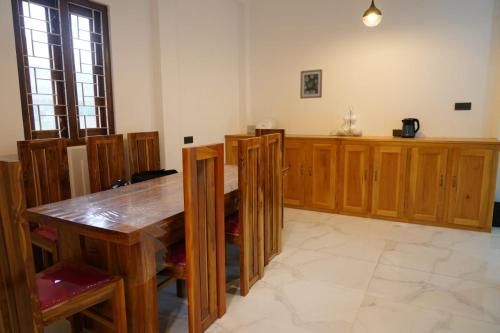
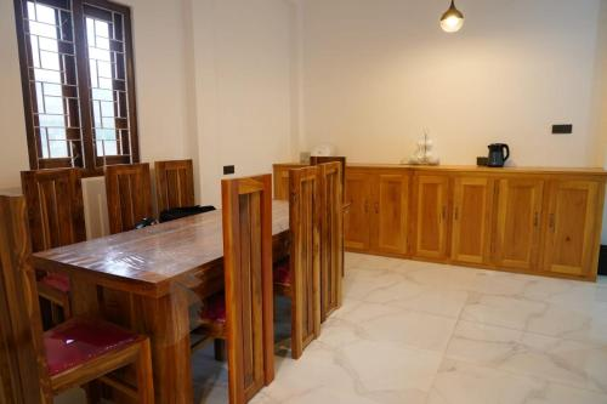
- wall art [299,68,323,100]
